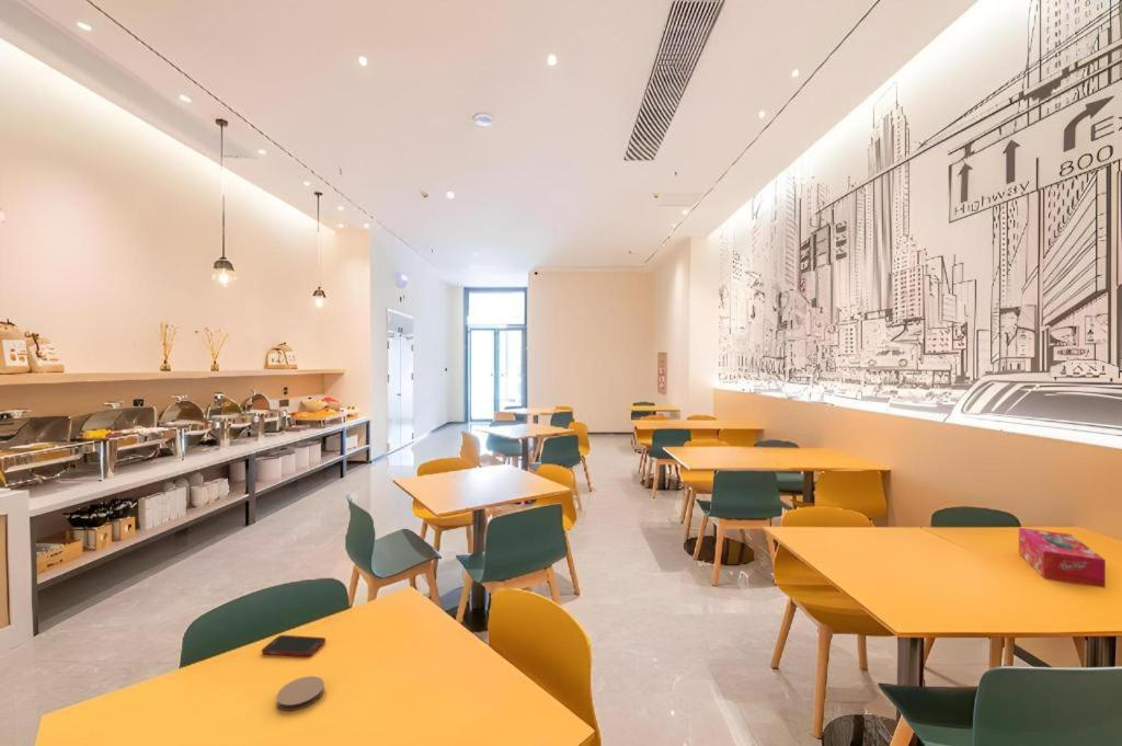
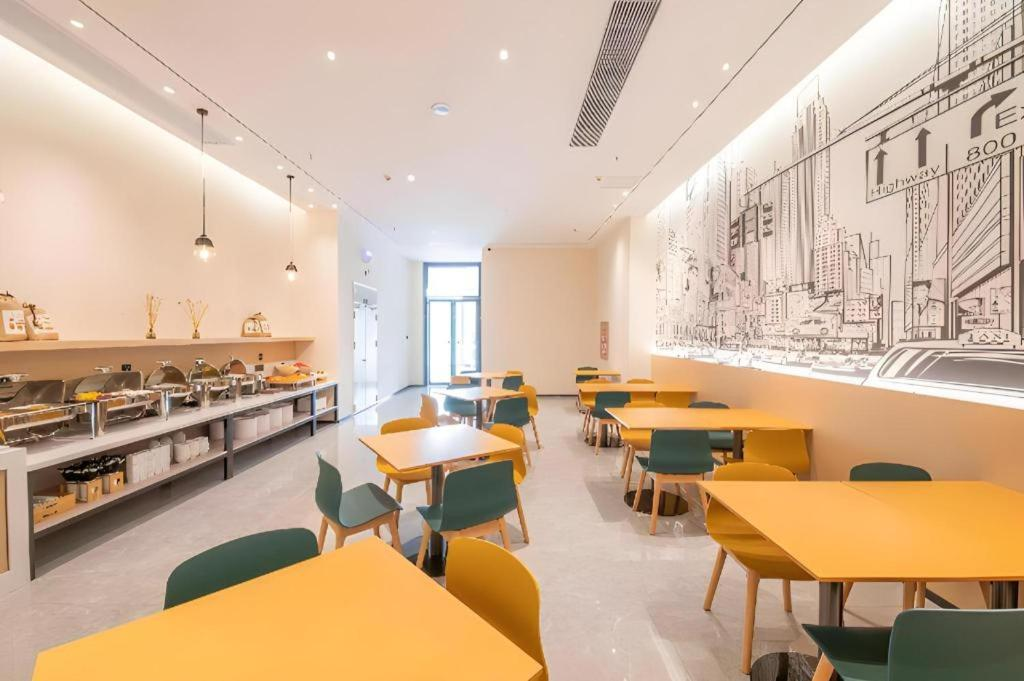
- cell phone [261,634,327,657]
- tissue box [1018,527,1107,589]
- coaster [275,675,325,712]
